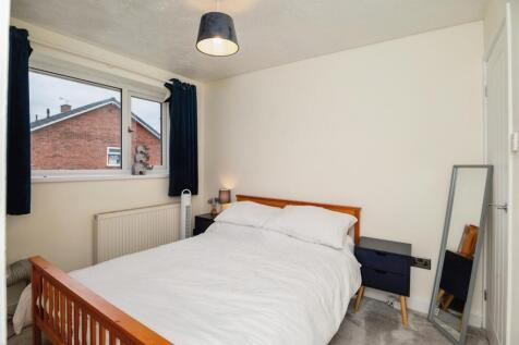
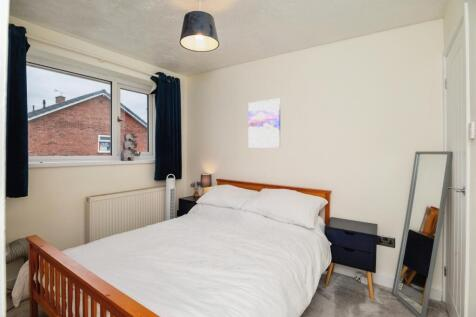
+ wall art [247,98,281,149]
